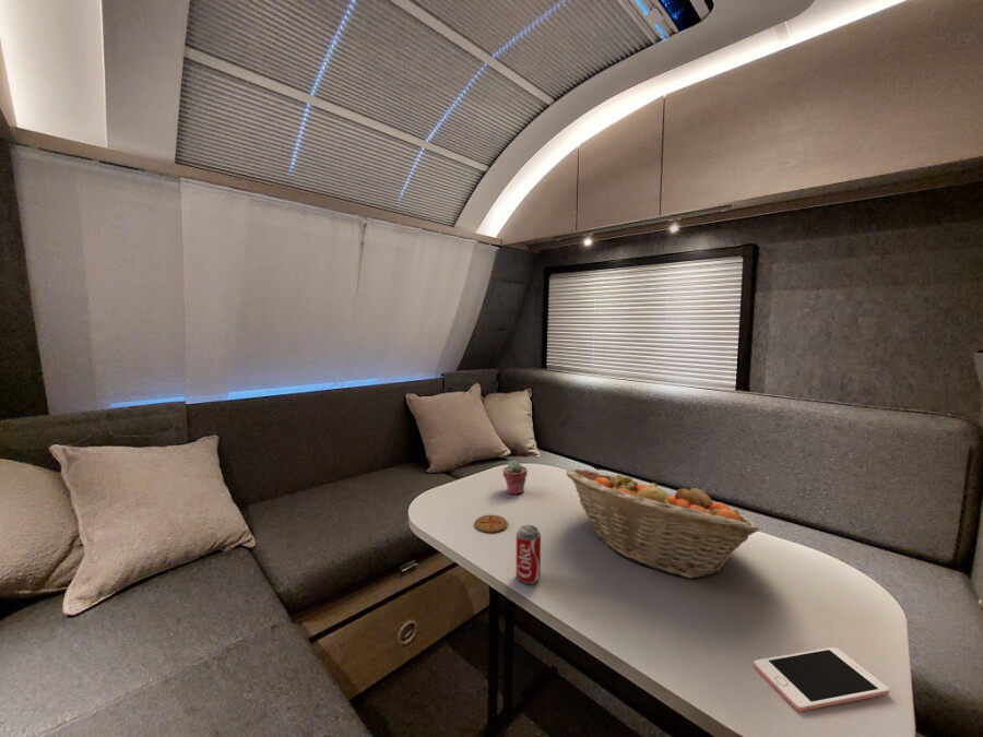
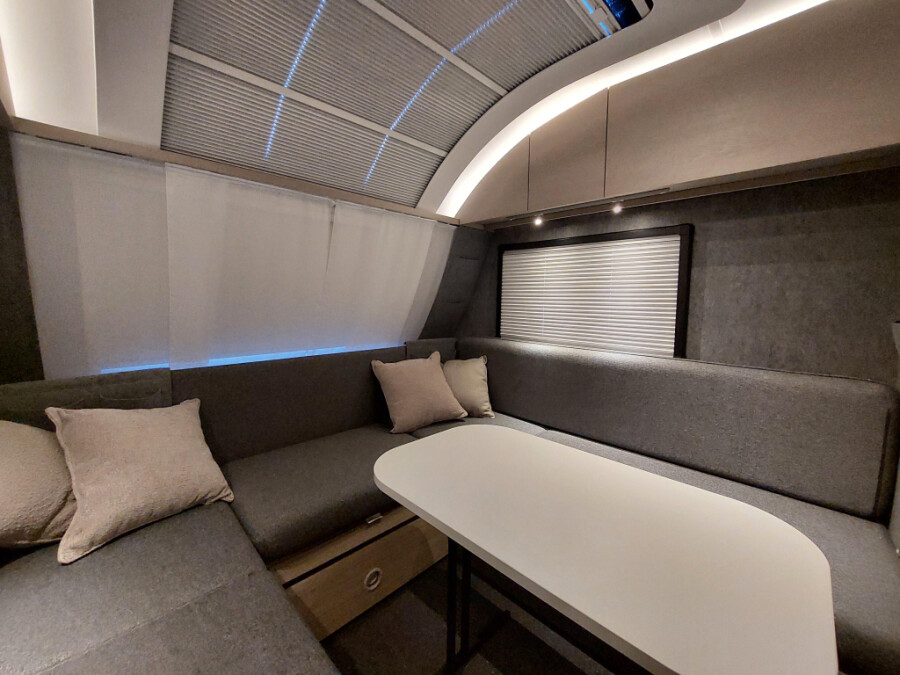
- cell phone [753,646,890,713]
- beverage can [516,524,542,585]
- potted succulent [501,460,529,496]
- coaster [474,514,508,534]
- fruit basket [566,467,760,580]
